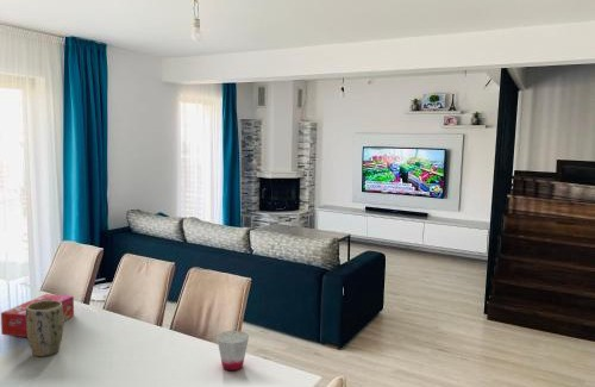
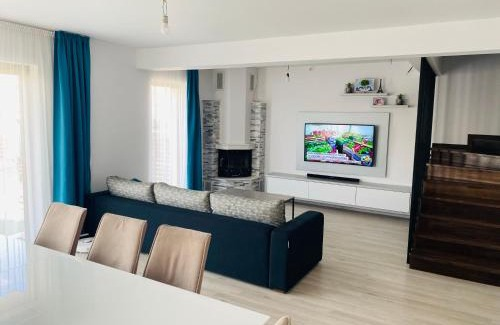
- cup [215,330,250,372]
- plant pot [26,300,64,357]
- tissue box [0,293,75,338]
